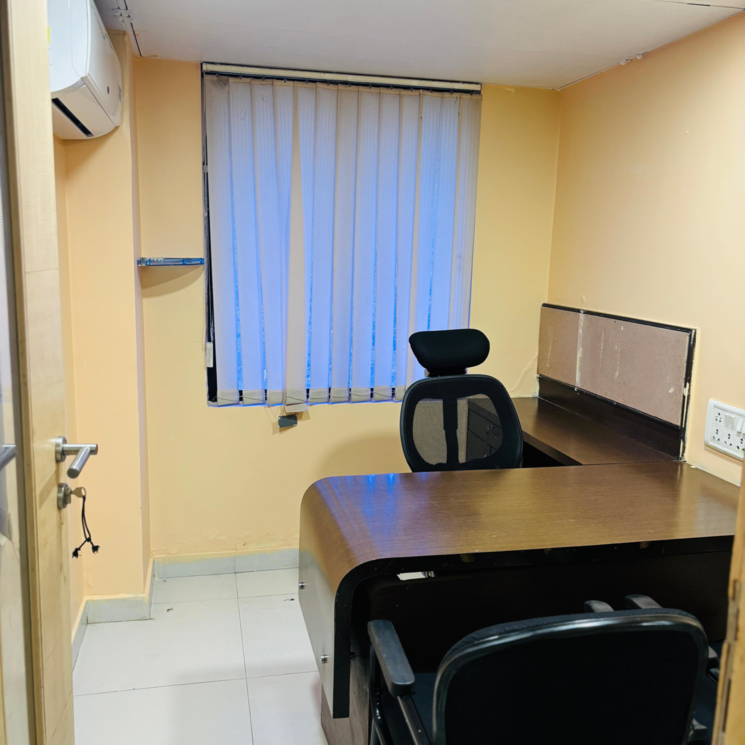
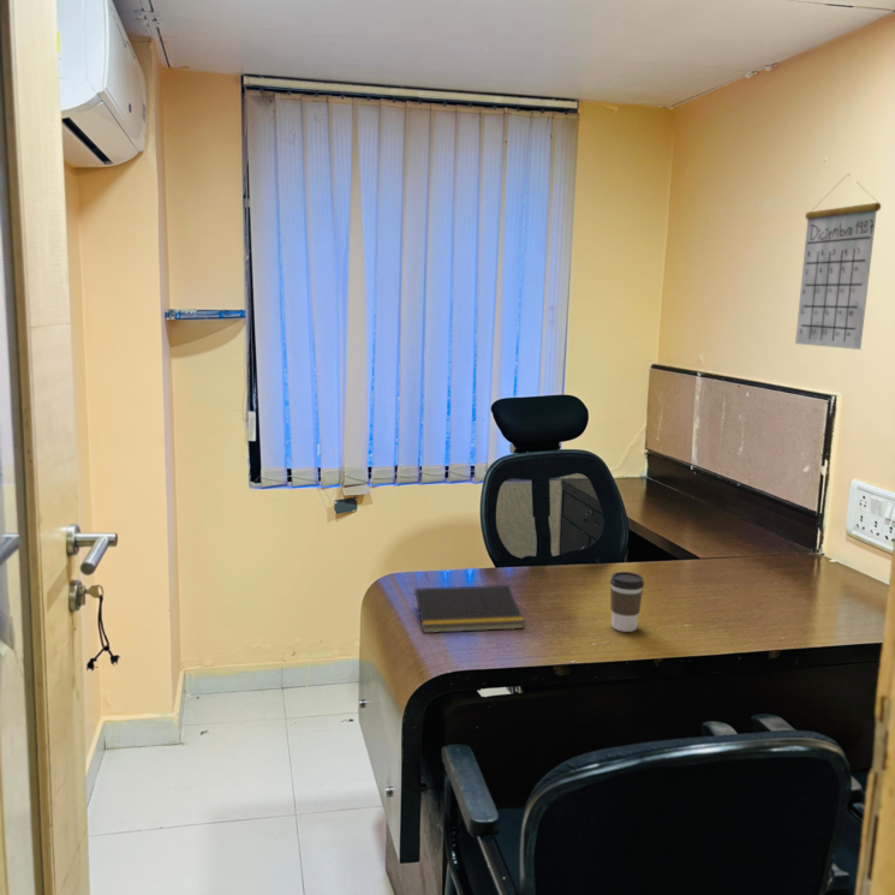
+ coffee cup [609,571,645,633]
+ calendar [794,173,882,351]
+ notepad [411,584,526,634]
